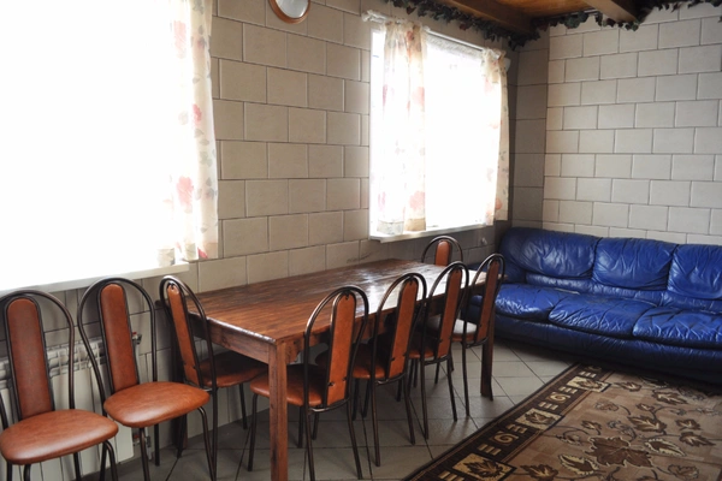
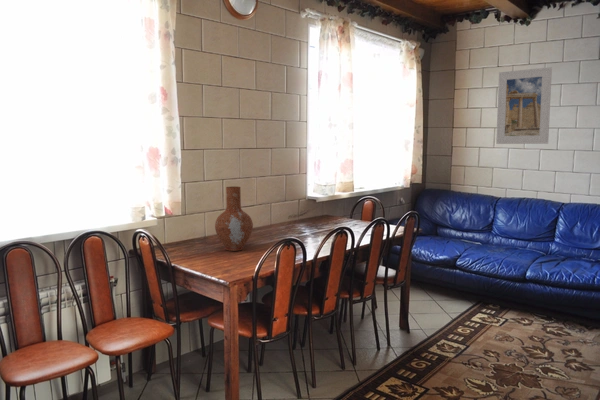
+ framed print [495,66,553,145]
+ vase [214,186,254,252]
